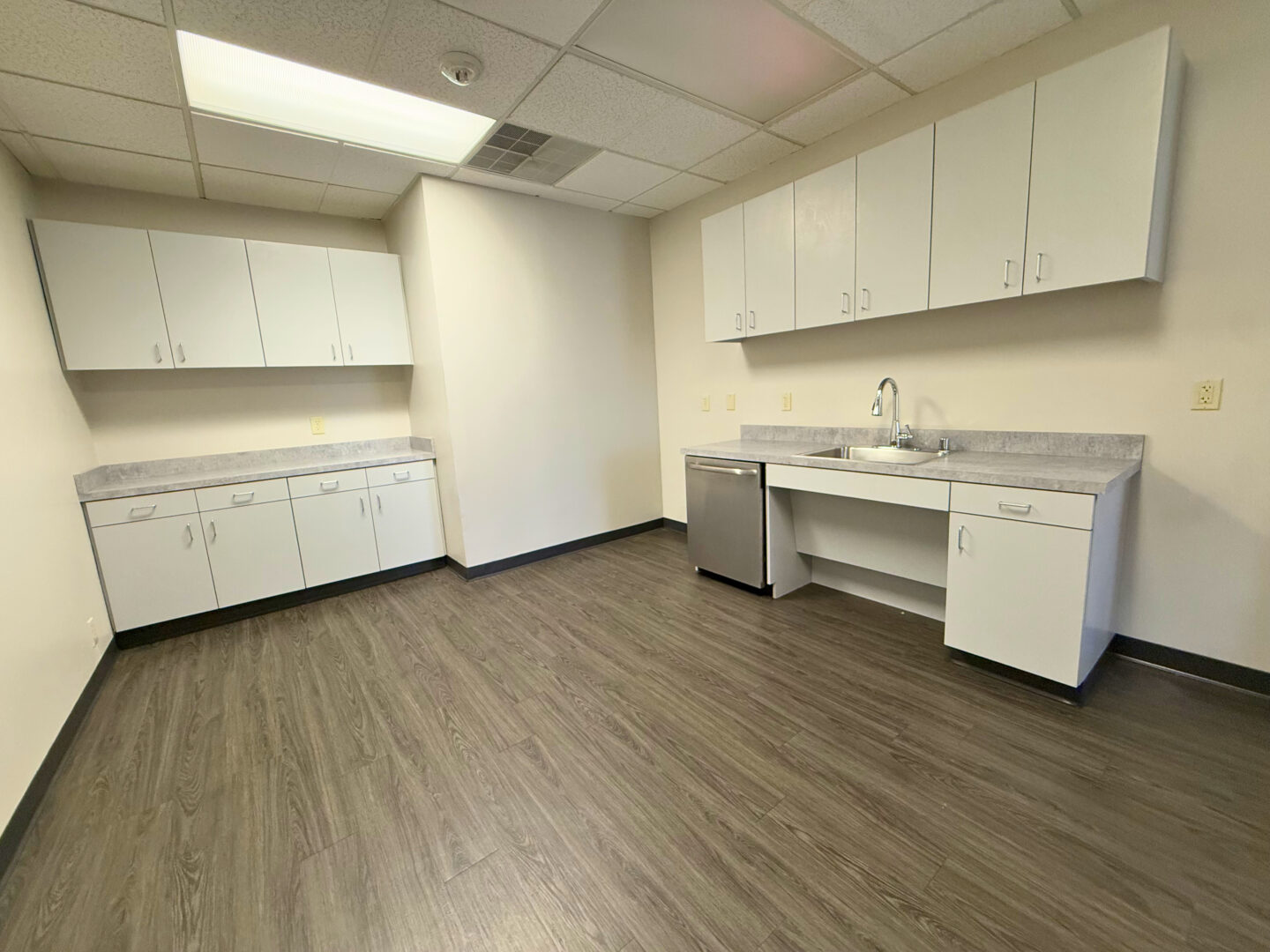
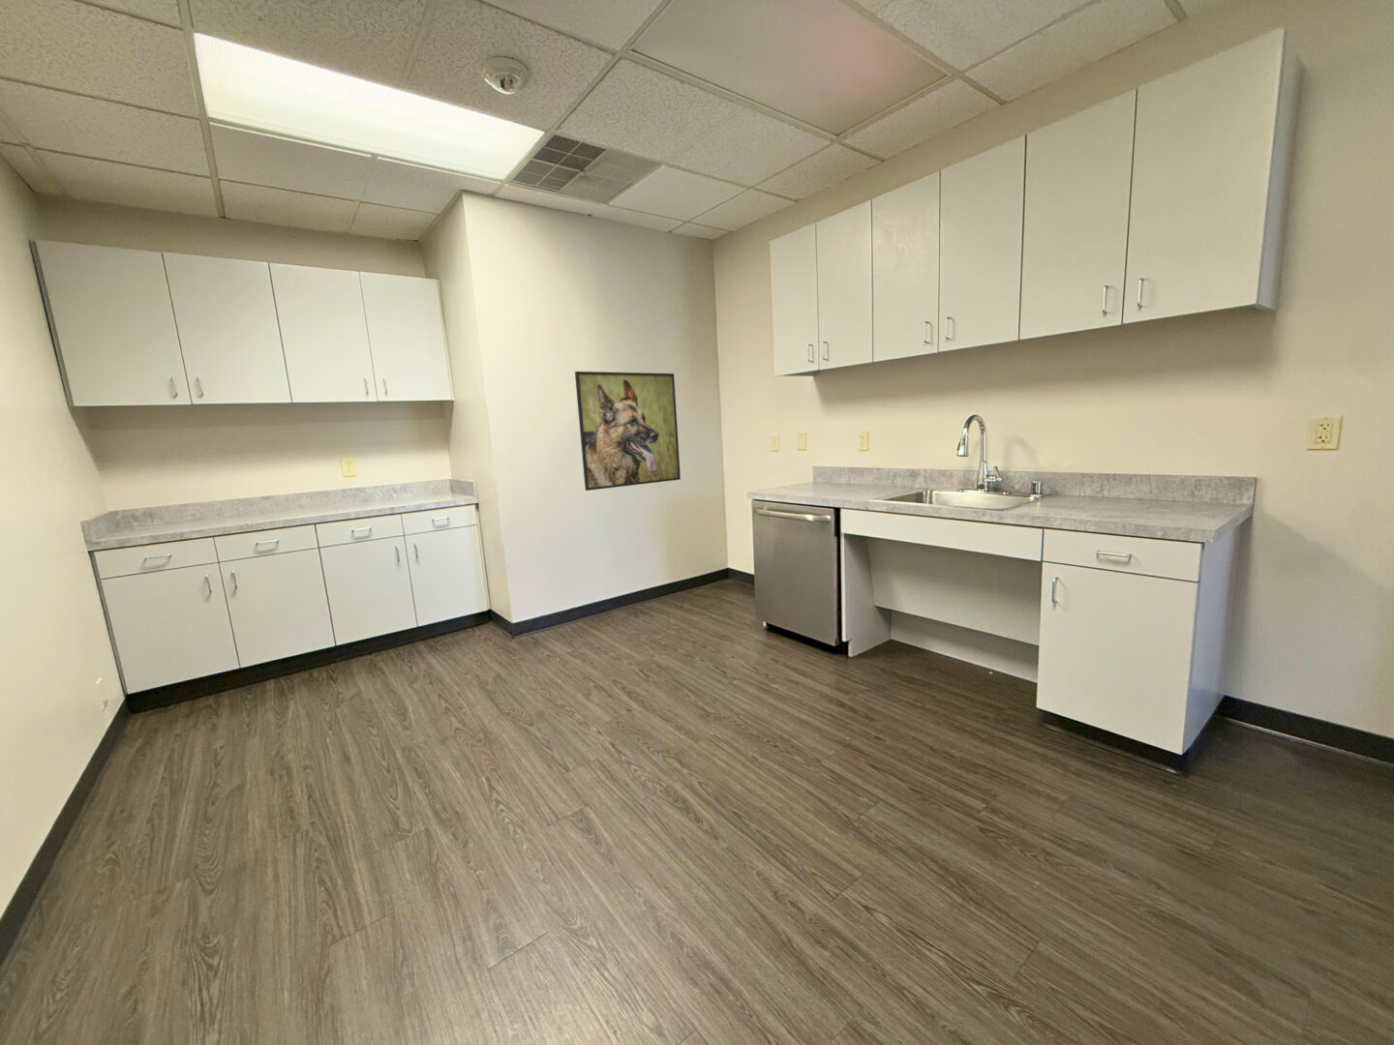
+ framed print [574,371,682,492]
